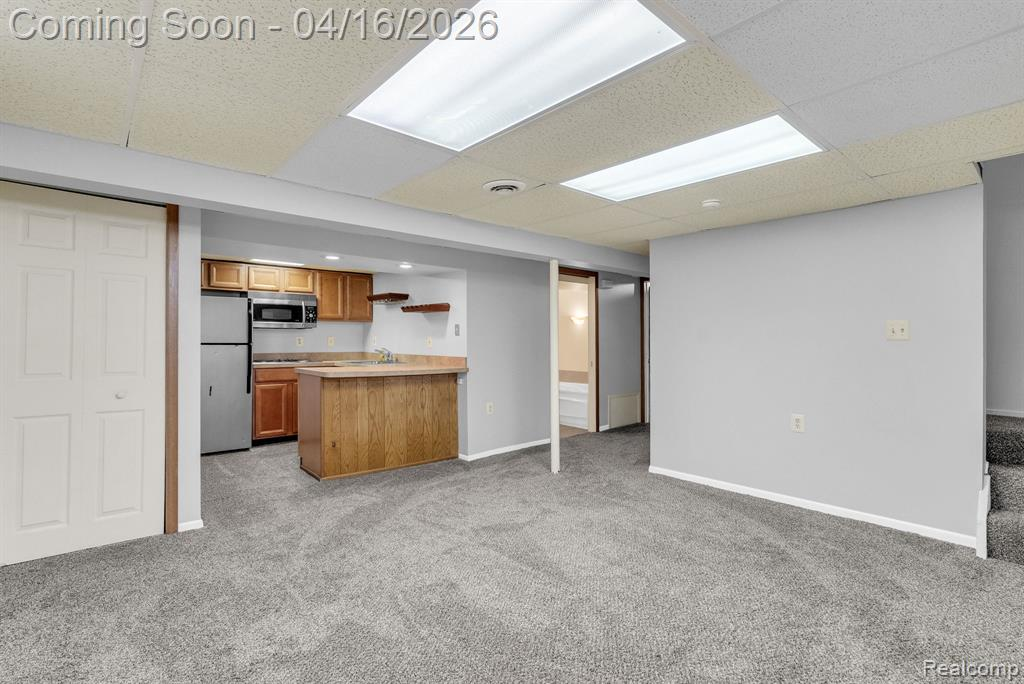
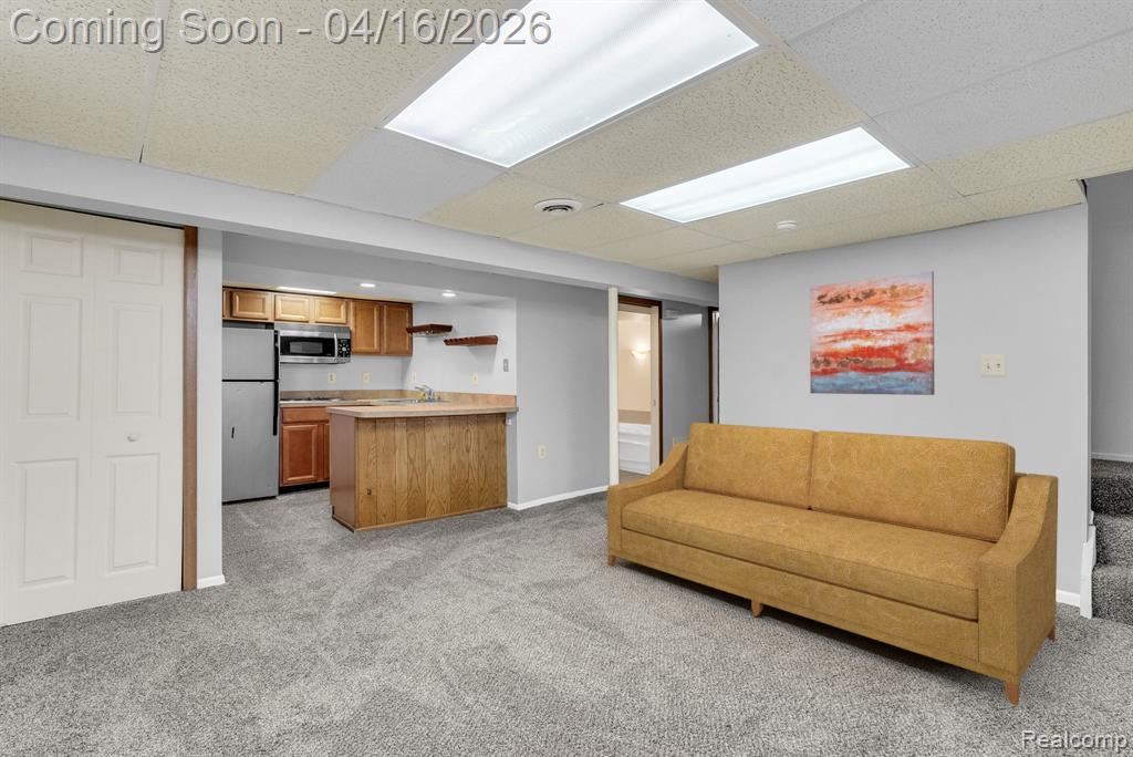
+ wall art [809,270,936,396]
+ sofa [606,422,1059,706]
